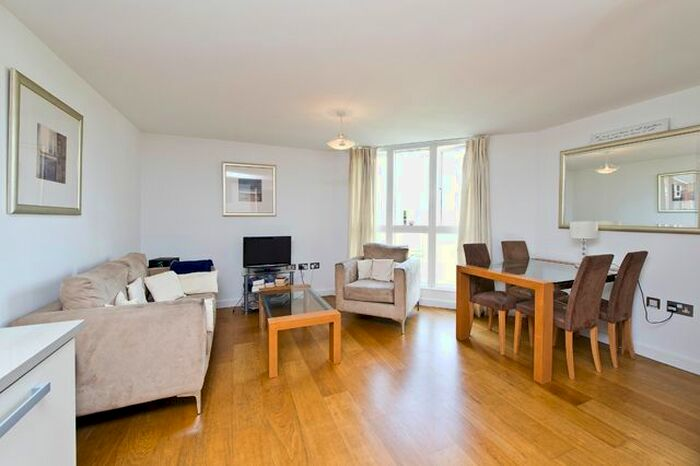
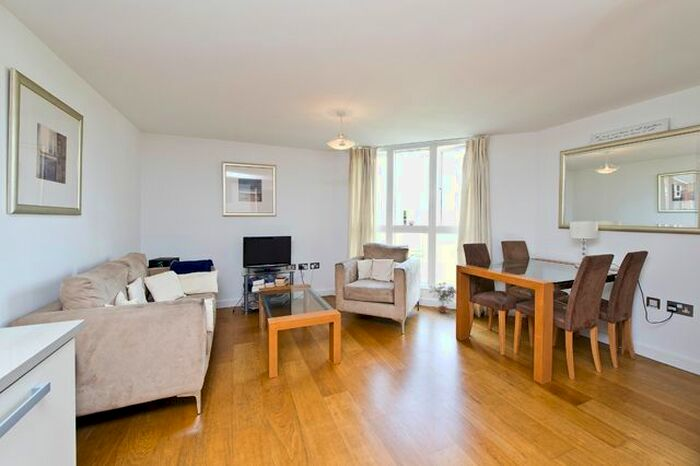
+ potted plant [428,281,457,314]
